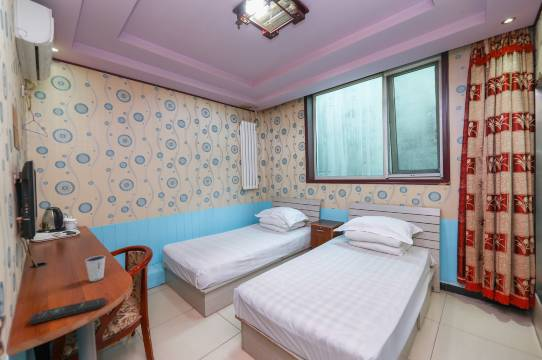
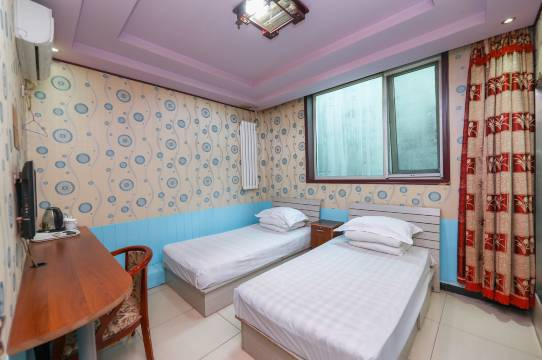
- dixie cup [84,255,107,282]
- remote control [29,297,107,325]
